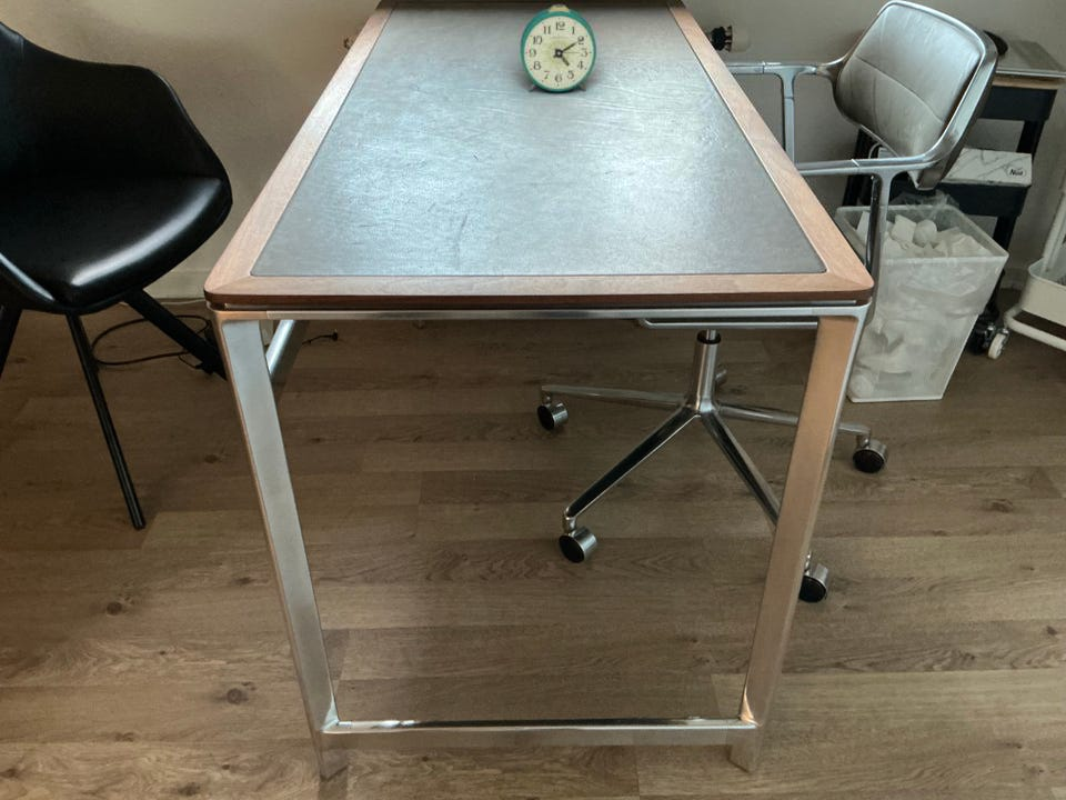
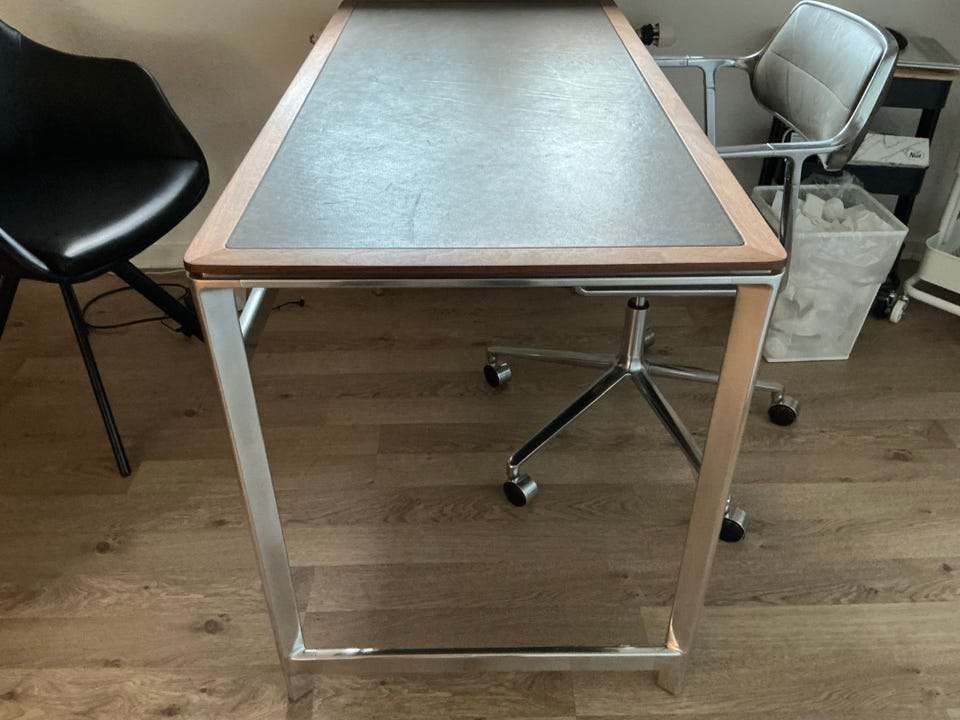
- alarm clock [520,3,597,92]
